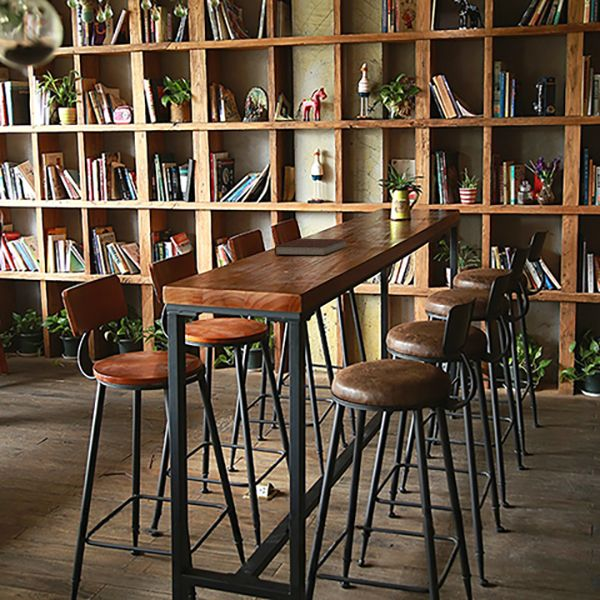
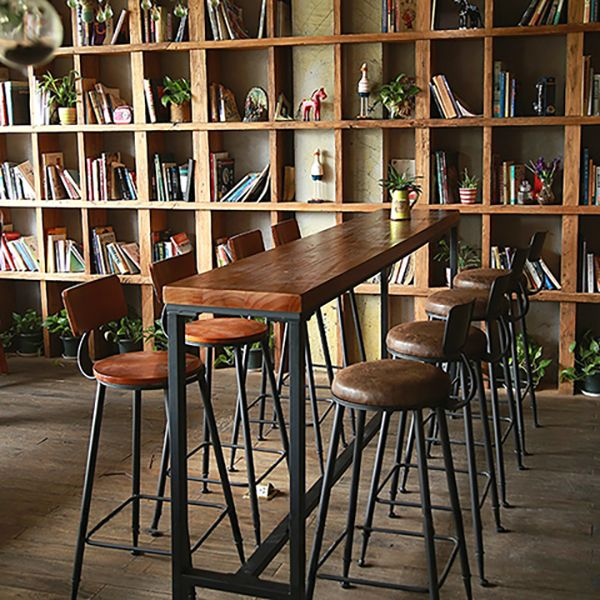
- notebook [273,238,348,257]
